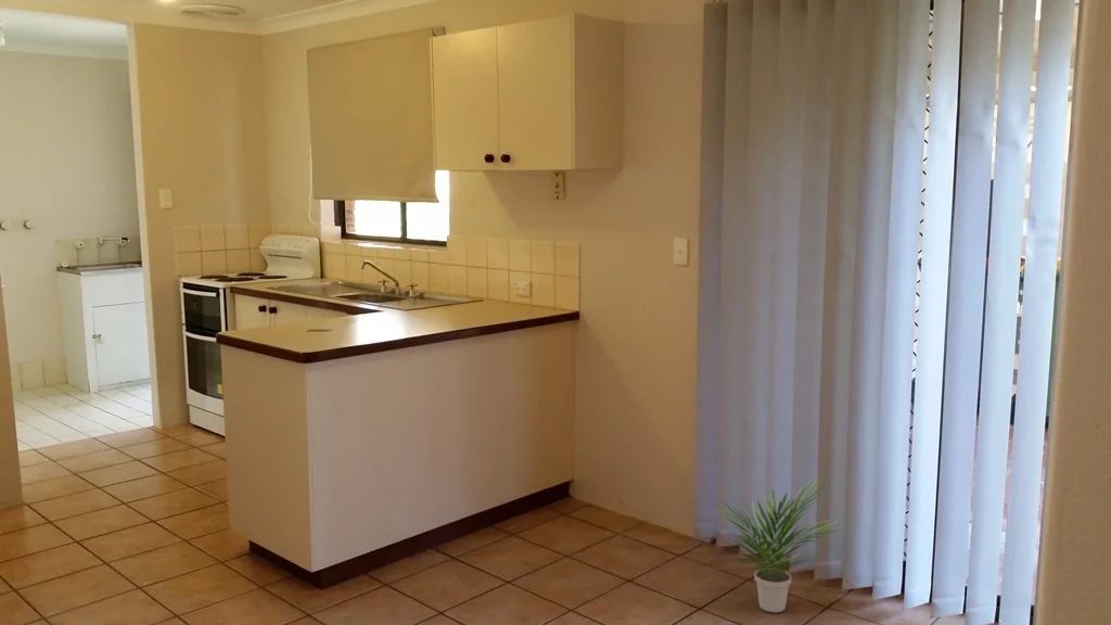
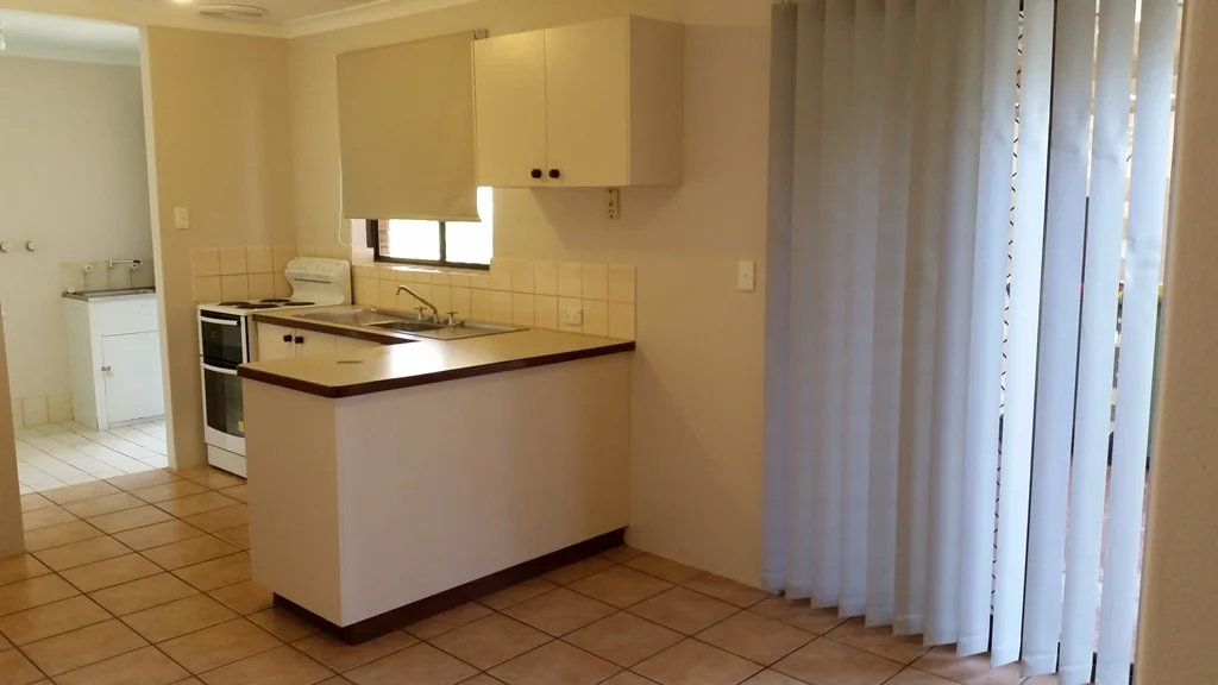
- potted plant [714,475,841,614]
